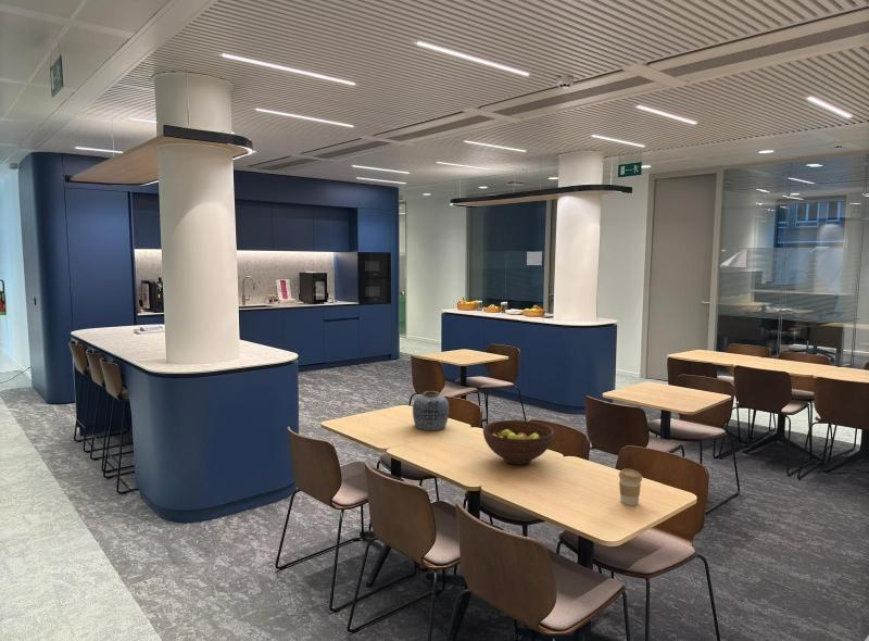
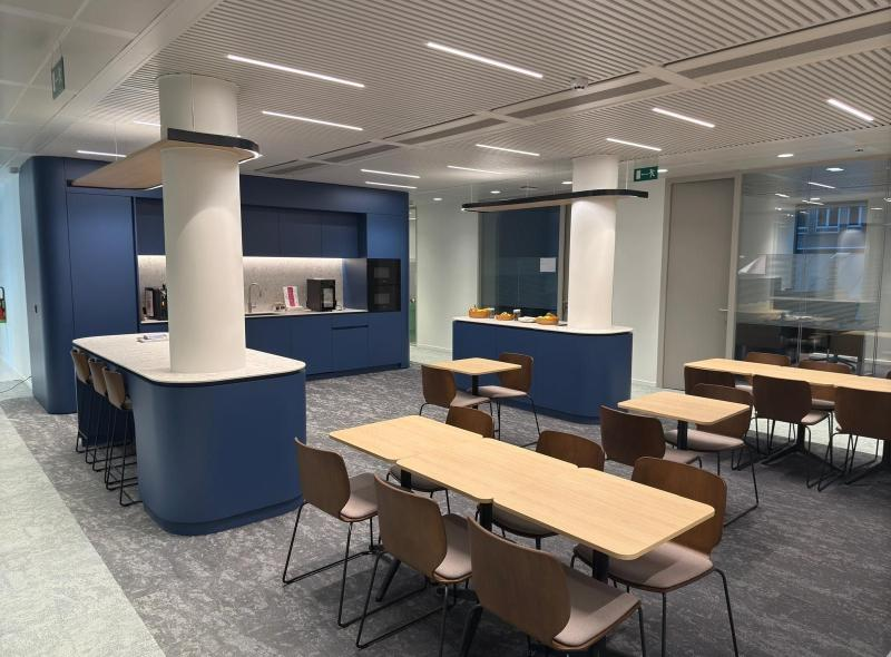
- fruit bowl [482,419,555,465]
- coffee cup [617,468,643,506]
- vase [412,390,450,431]
